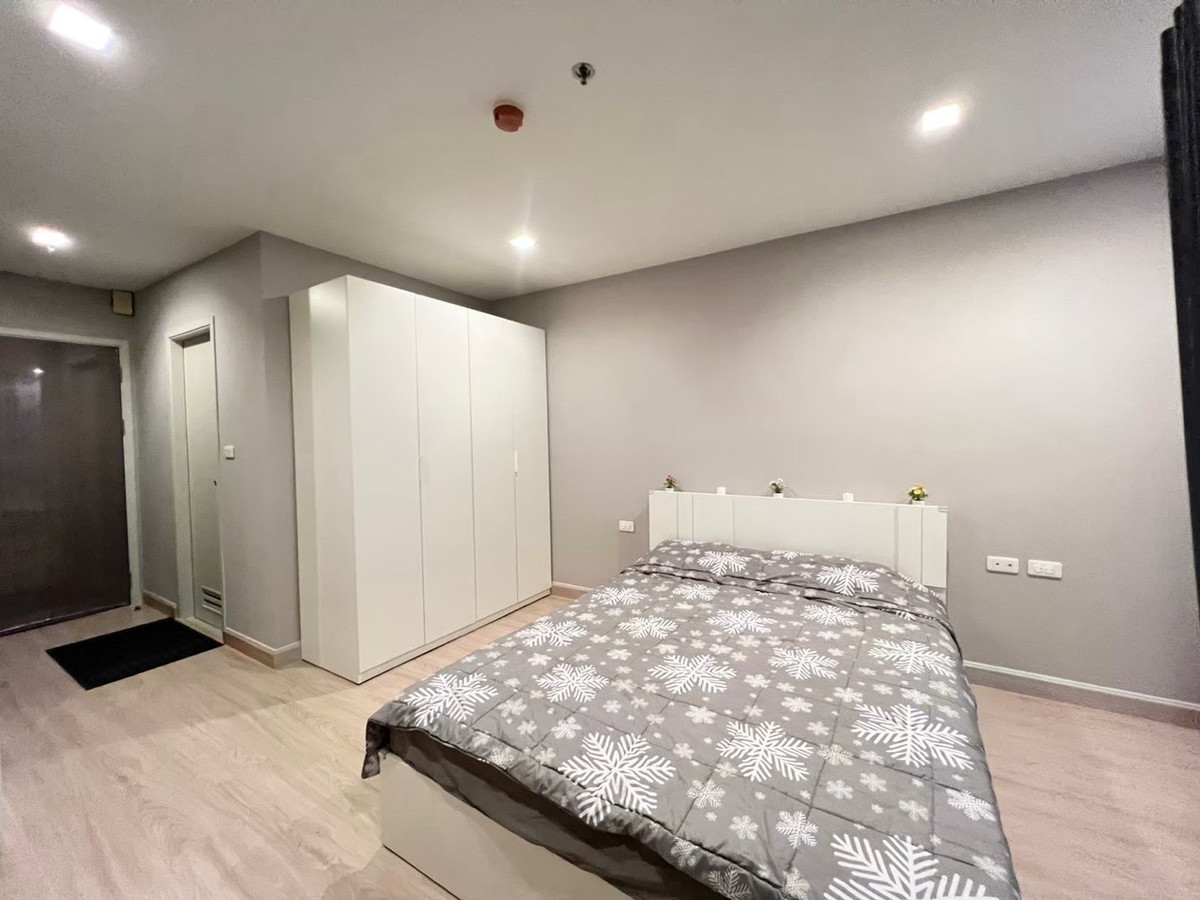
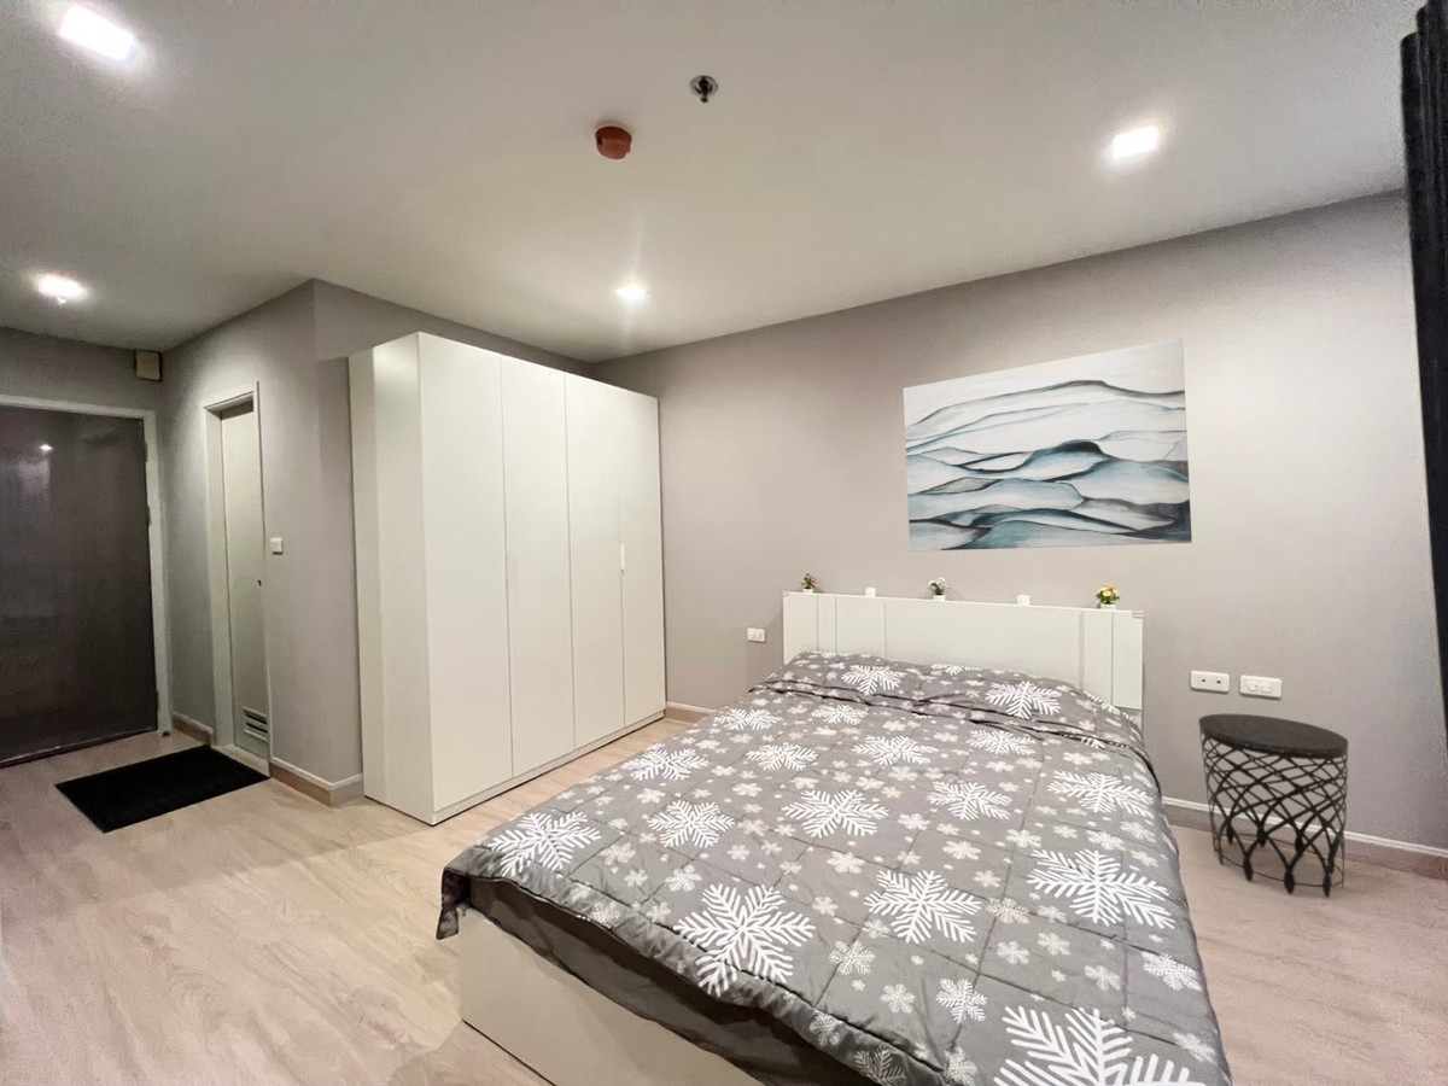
+ side table [1197,713,1349,899]
+ wall art [903,337,1193,553]
